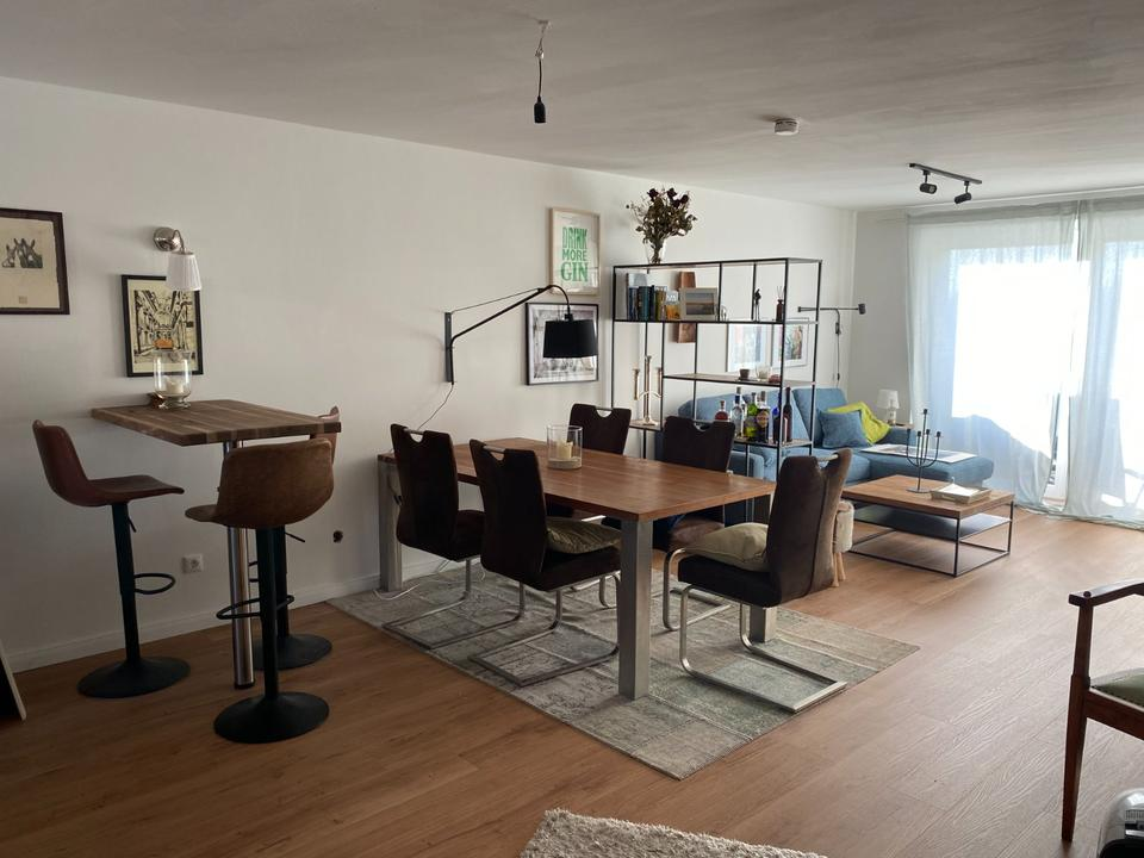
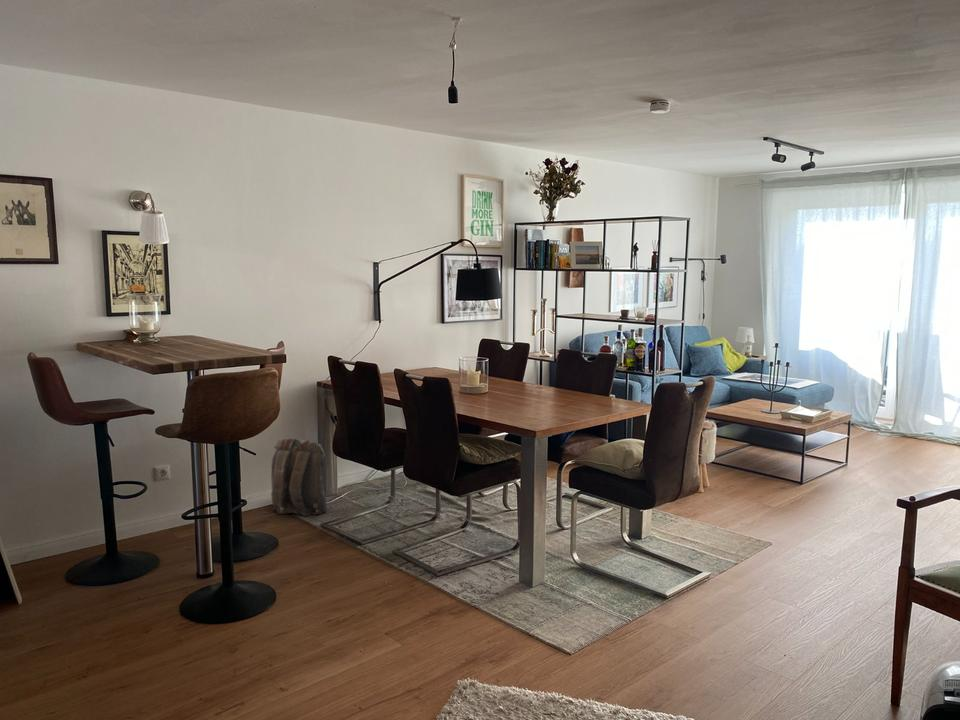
+ backpack [270,437,328,517]
